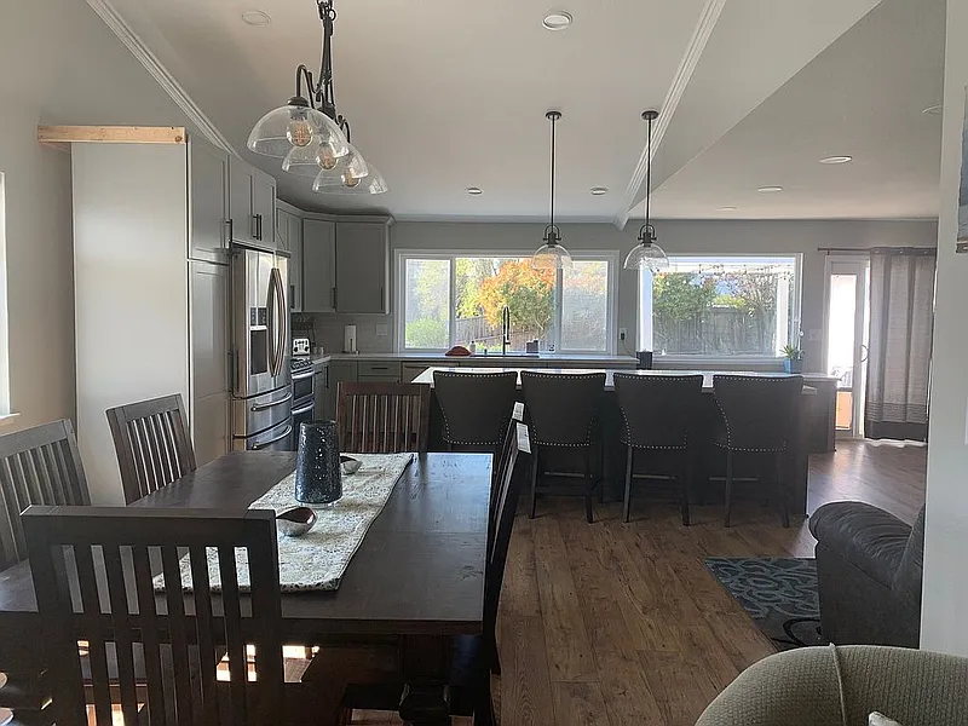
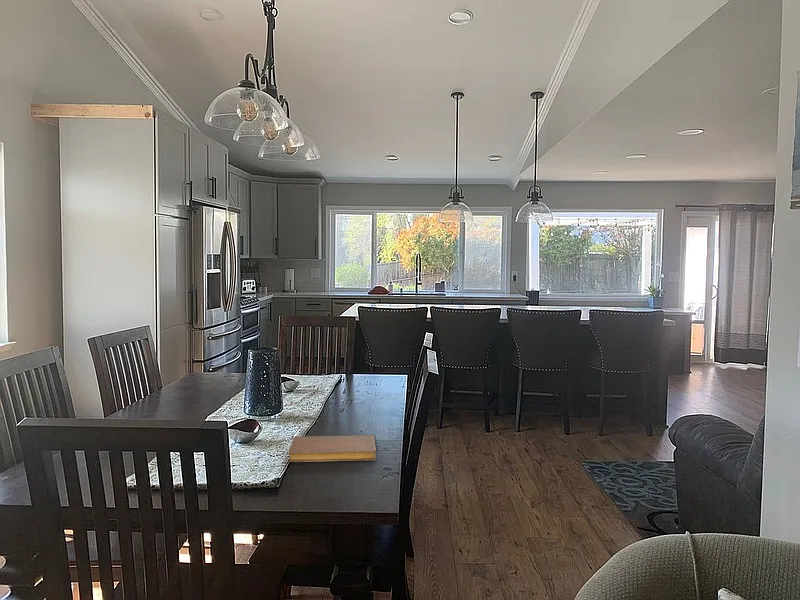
+ notebook [288,434,377,463]
